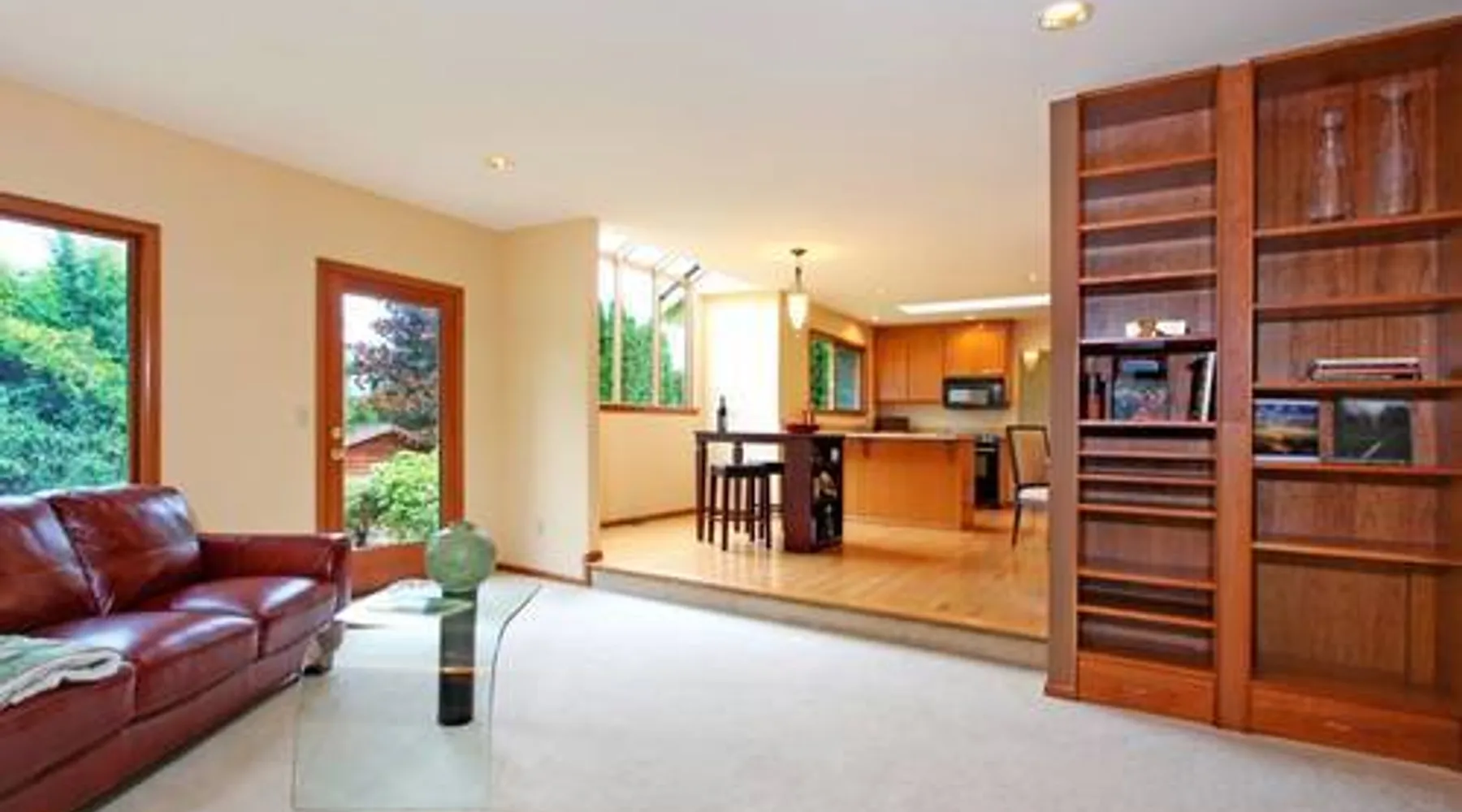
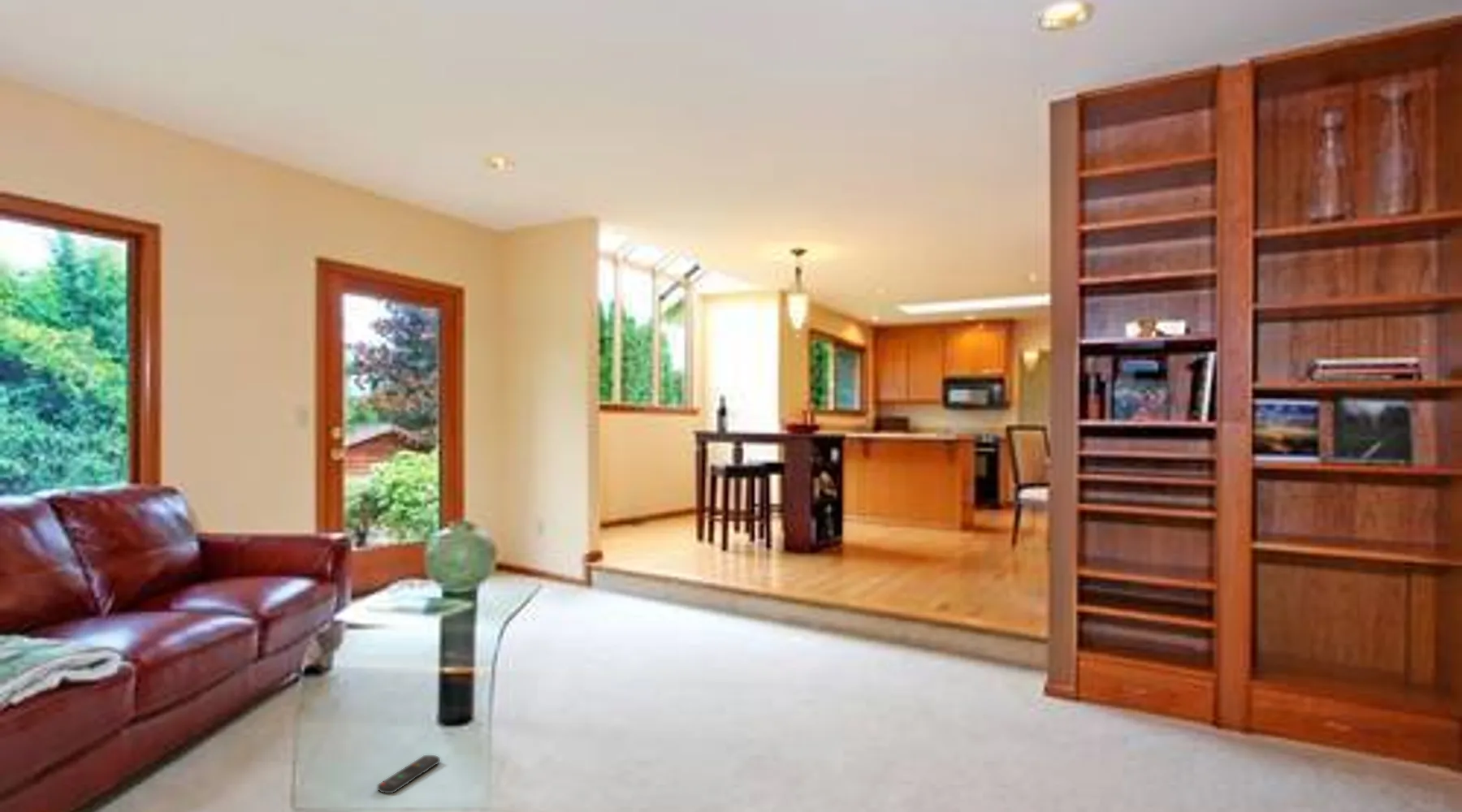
+ remote control [377,754,441,794]
